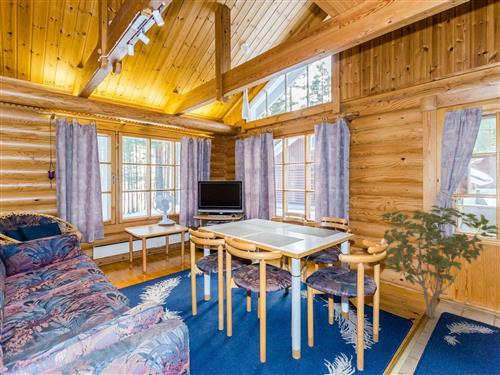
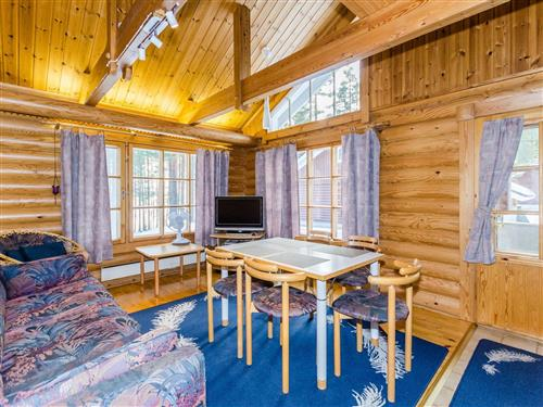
- shrub [380,205,500,318]
